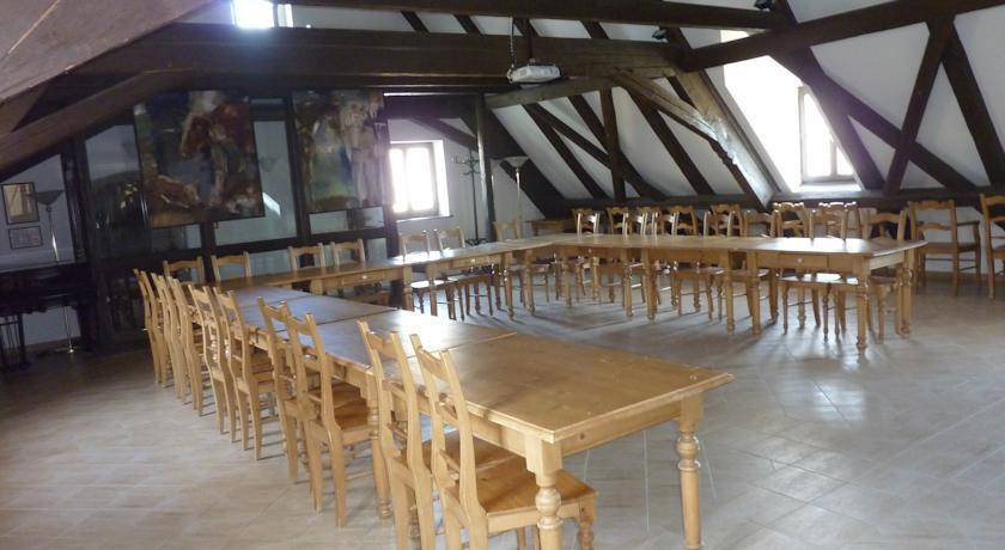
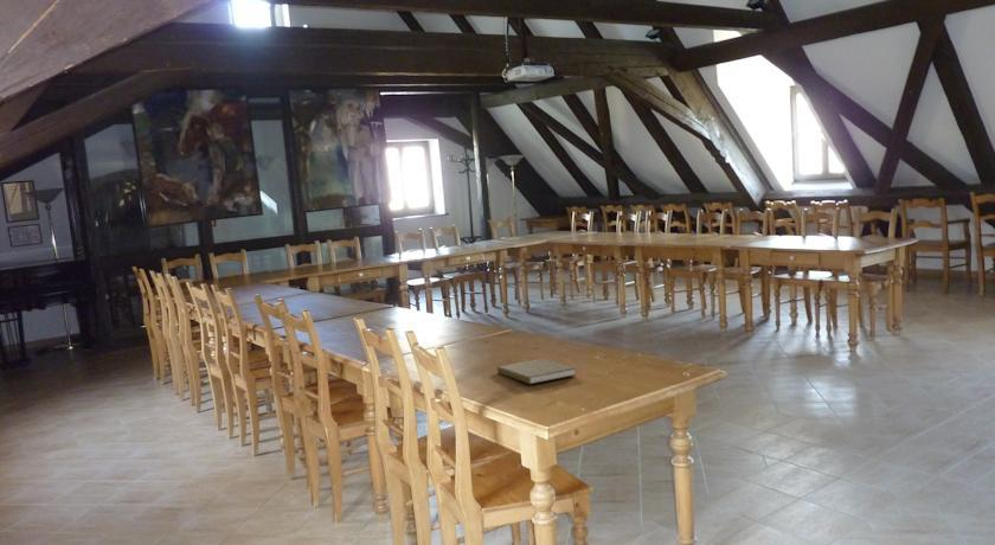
+ book [496,358,577,385]
